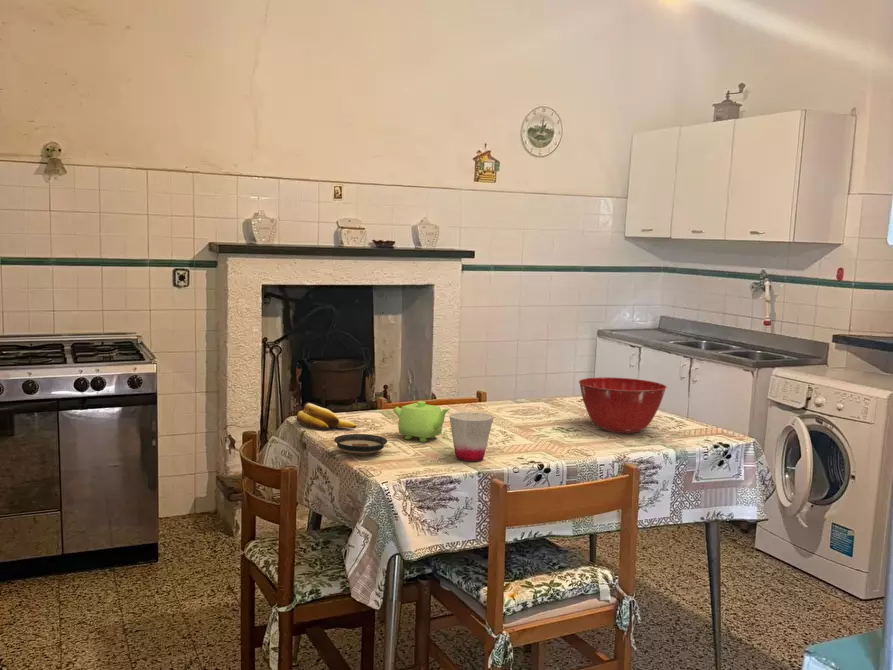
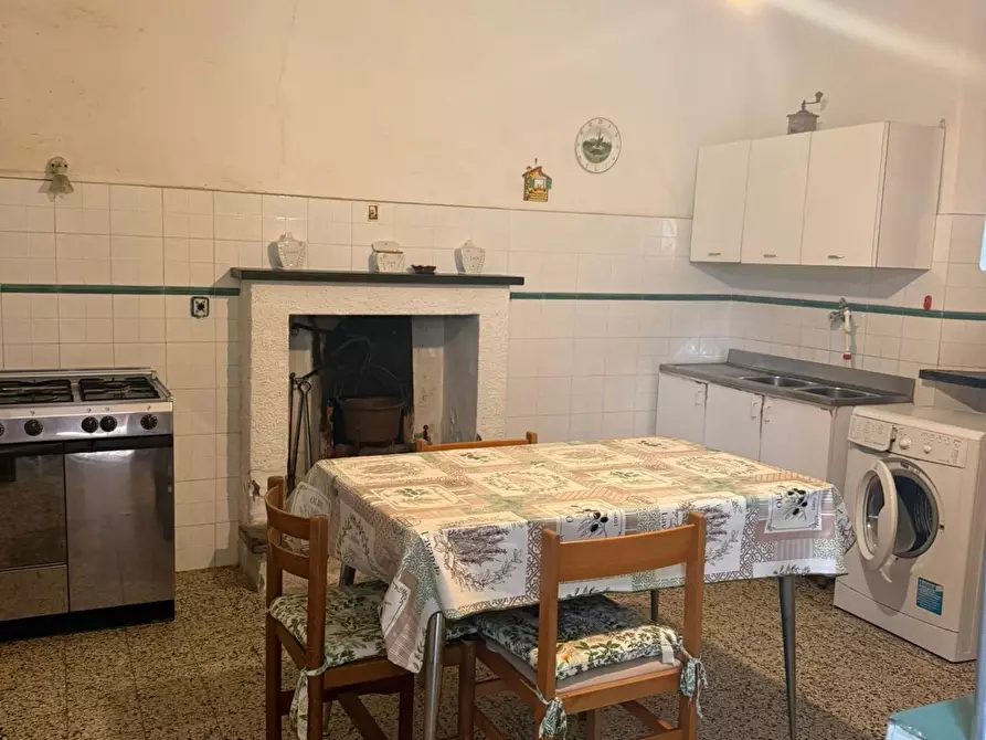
- banana [296,402,357,430]
- teapot [392,400,451,443]
- mixing bowl [578,376,668,434]
- saucer [333,433,388,456]
- cup [448,411,494,462]
